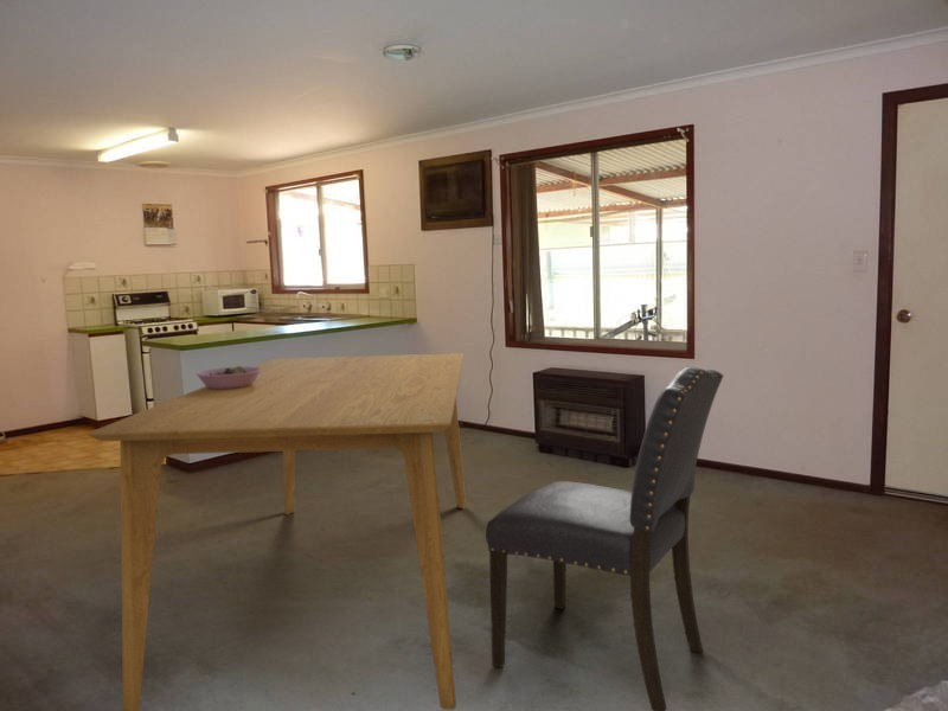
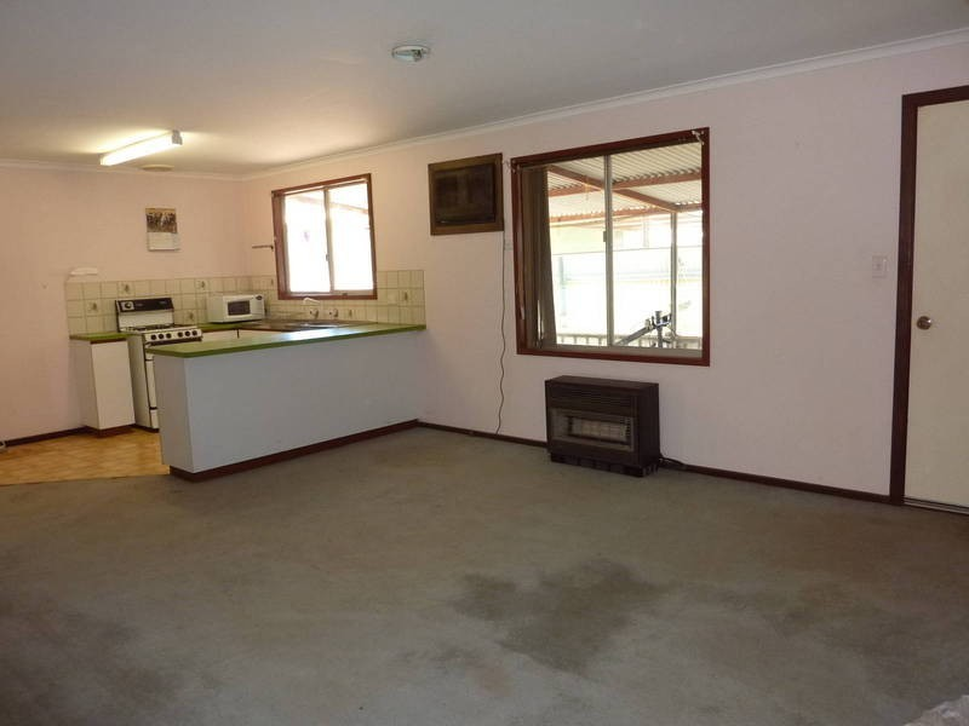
- dining table [87,352,467,711]
- chair [485,366,724,711]
- bowl [194,365,261,389]
